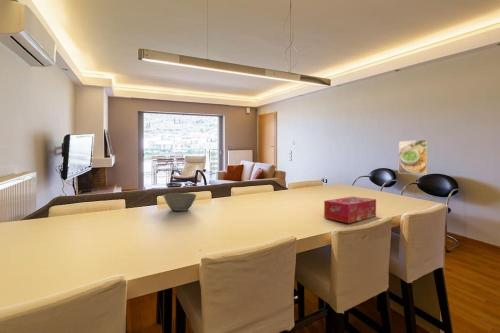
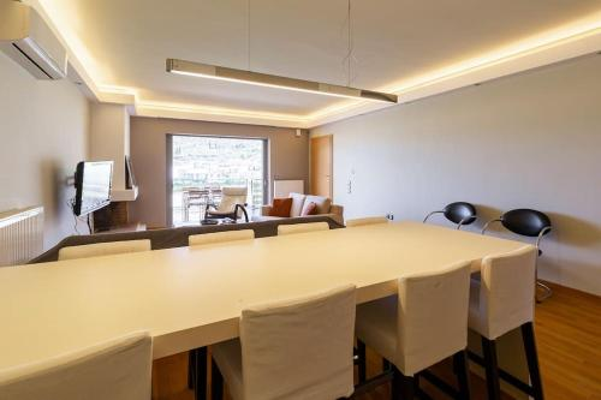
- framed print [398,139,429,176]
- tissue box [323,196,377,224]
- bowl [162,192,197,212]
